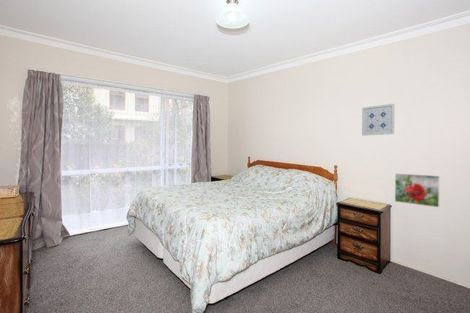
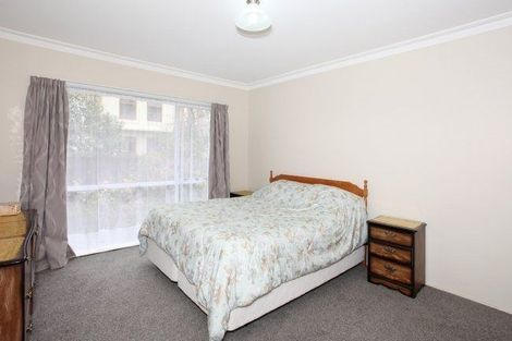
- wall art [361,102,396,137]
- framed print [394,172,441,208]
